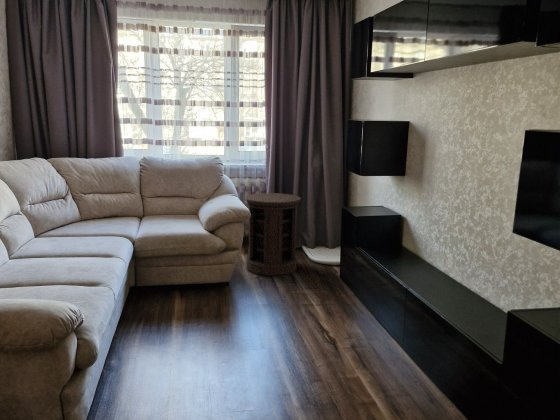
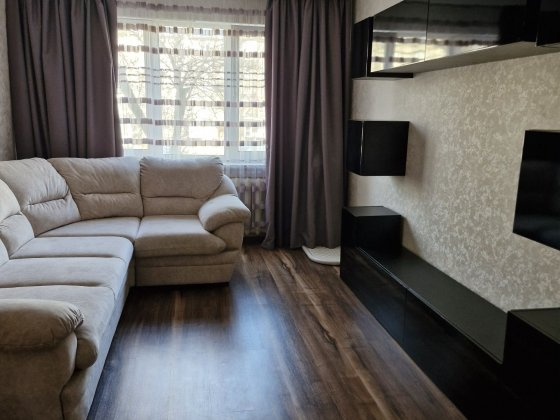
- side table [244,192,301,276]
